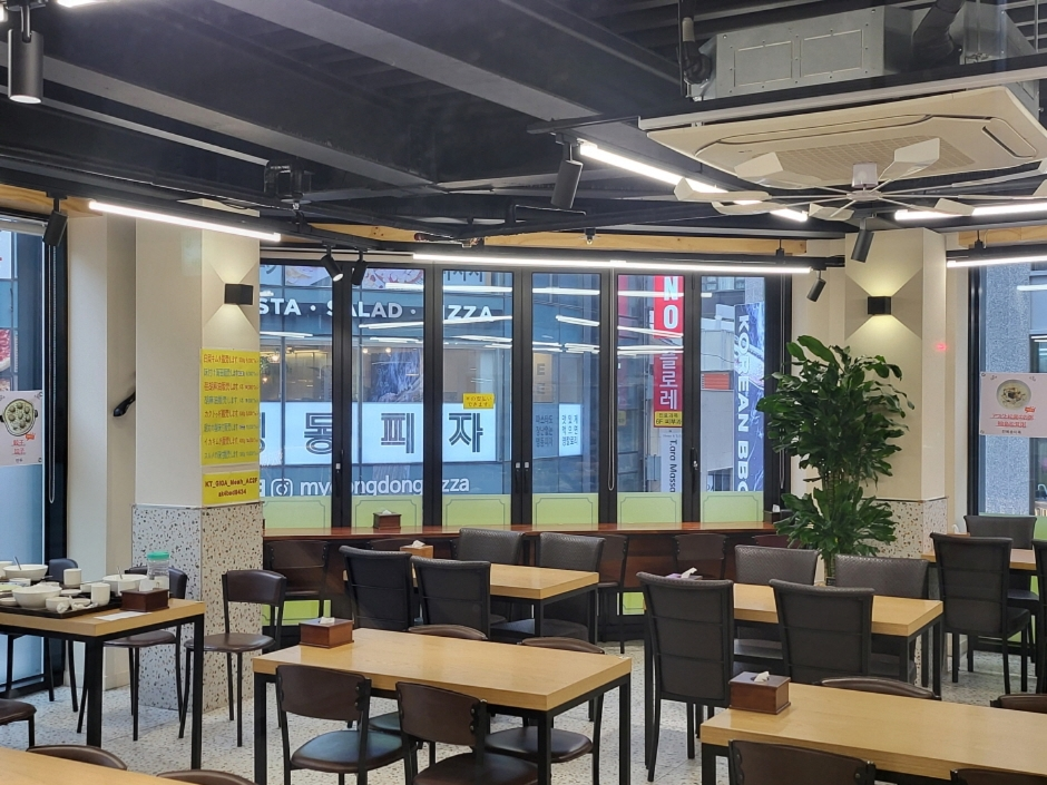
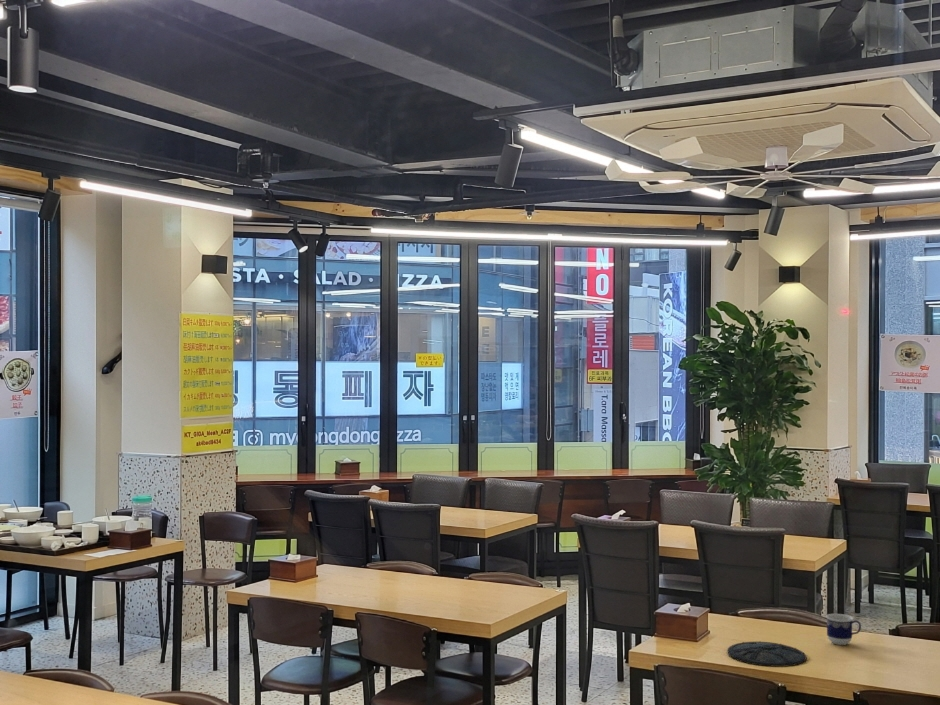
+ cup [825,613,862,646]
+ plate [726,640,807,668]
